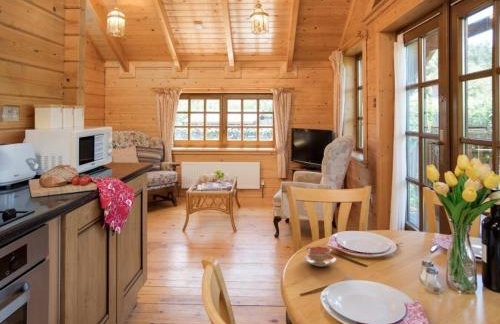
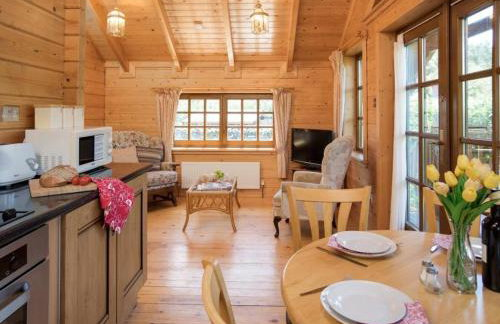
- teacup [303,246,337,267]
